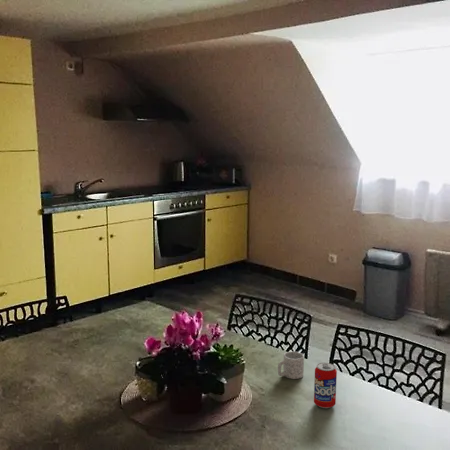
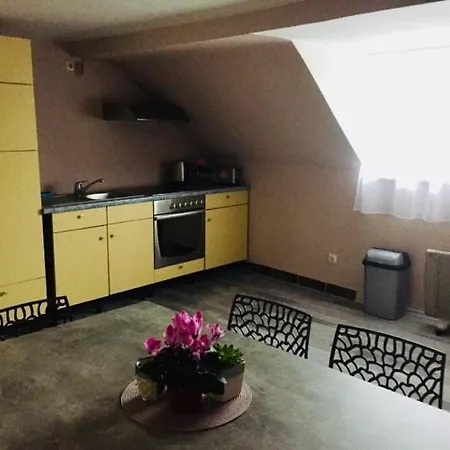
- mug [277,351,305,380]
- beverage can [313,362,338,409]
